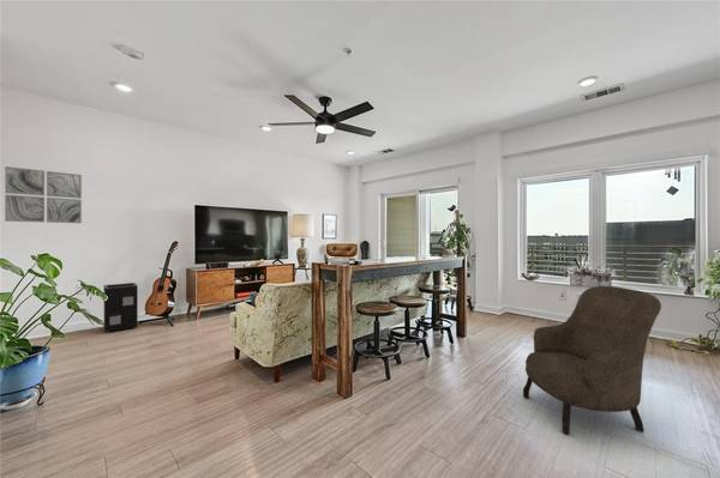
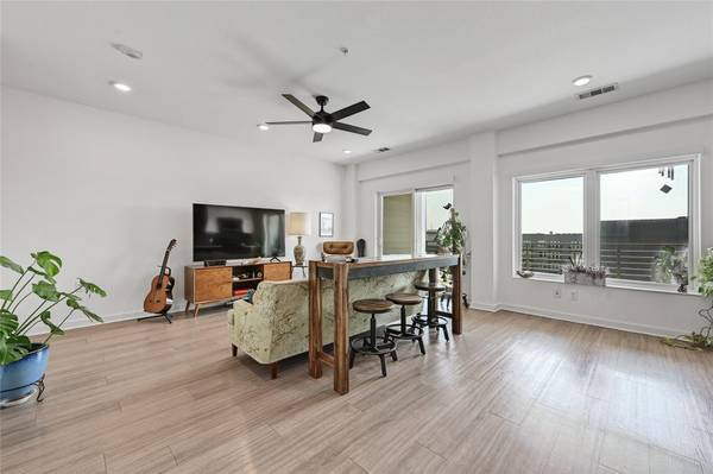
- speaker [103,282,139,333]
- wall art [4,165,83,224]
- armchair [522,285,662,436]
